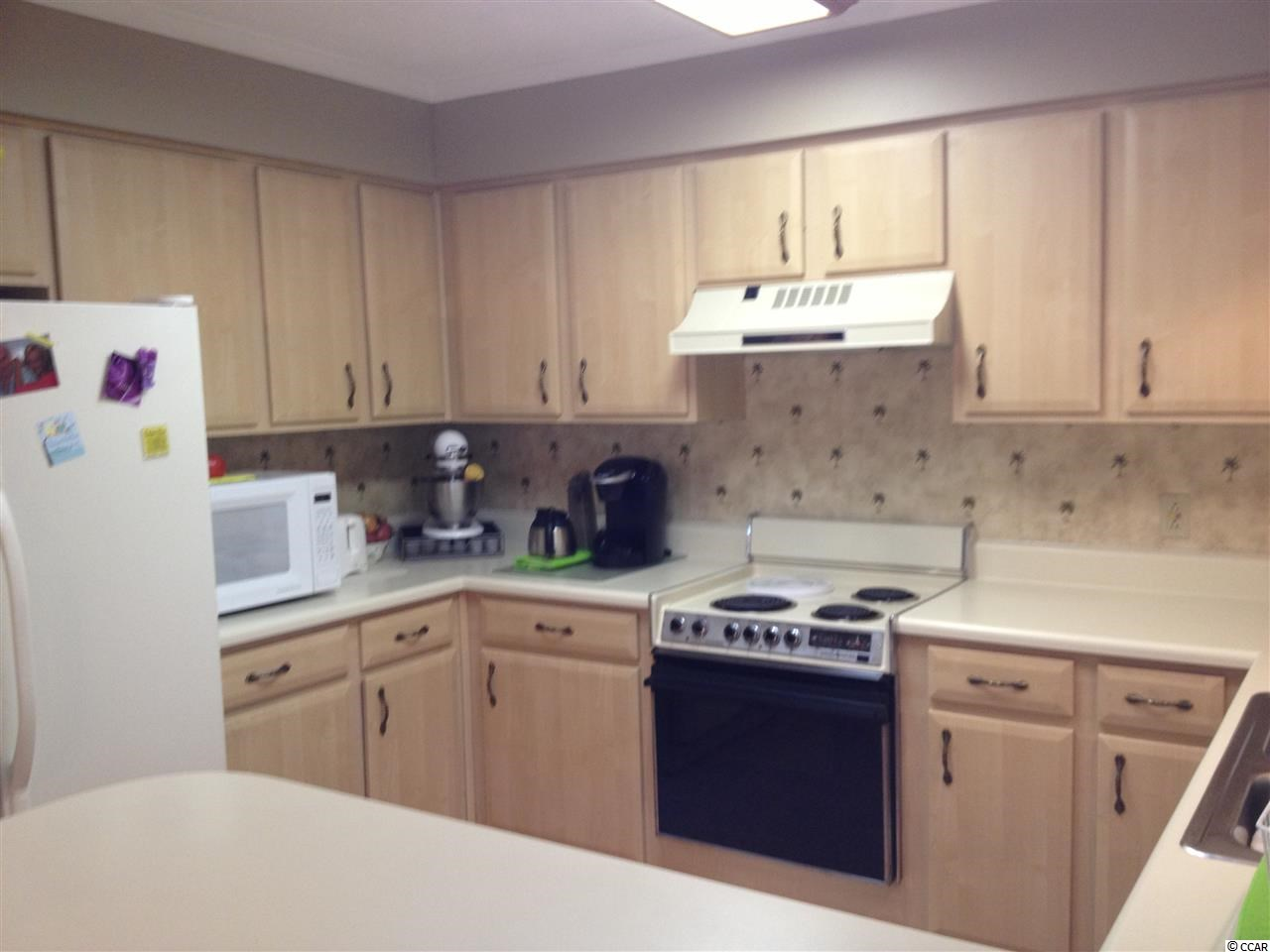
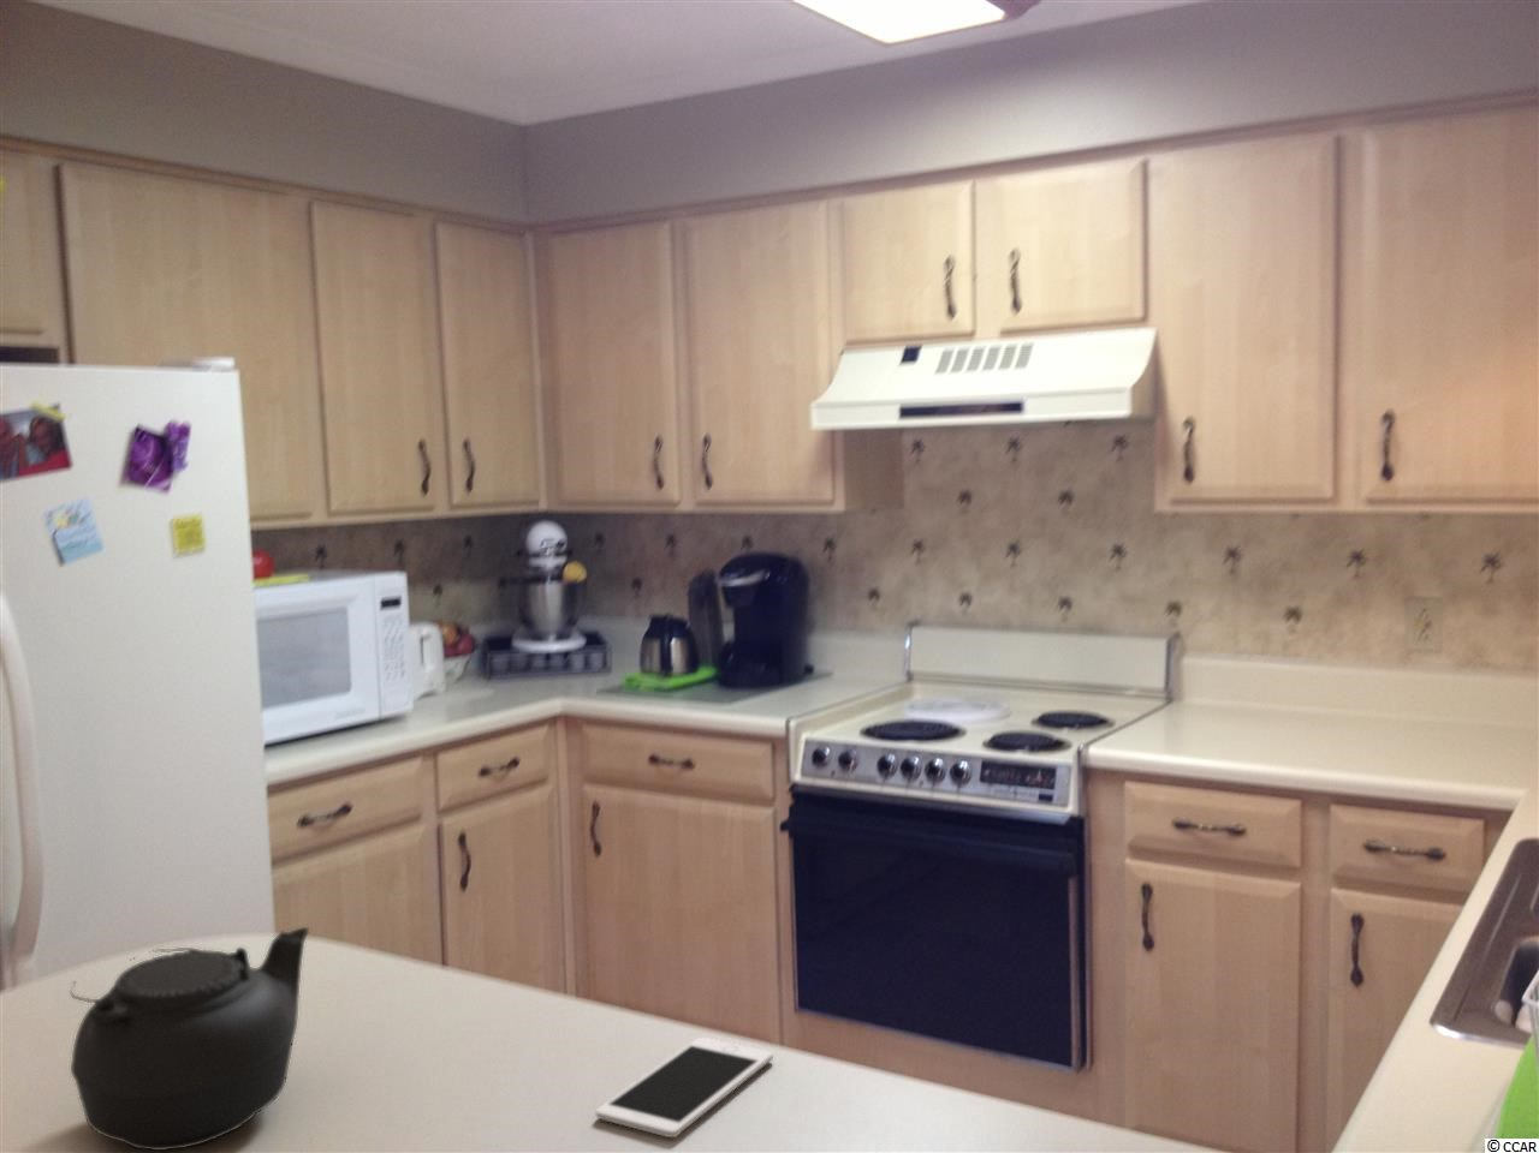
+ cell phone [595,1037,774,1138]
+ teapot [70,927,310,1152]
